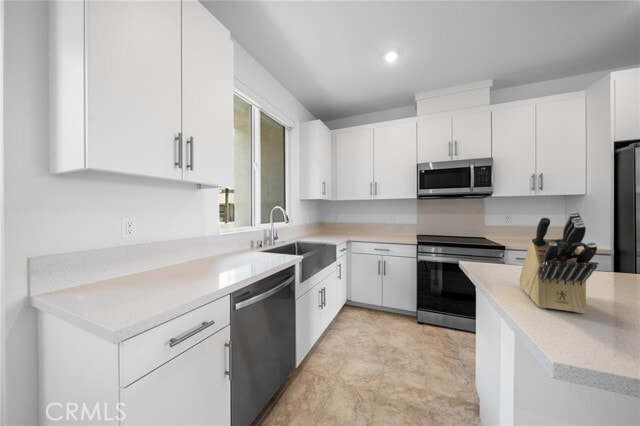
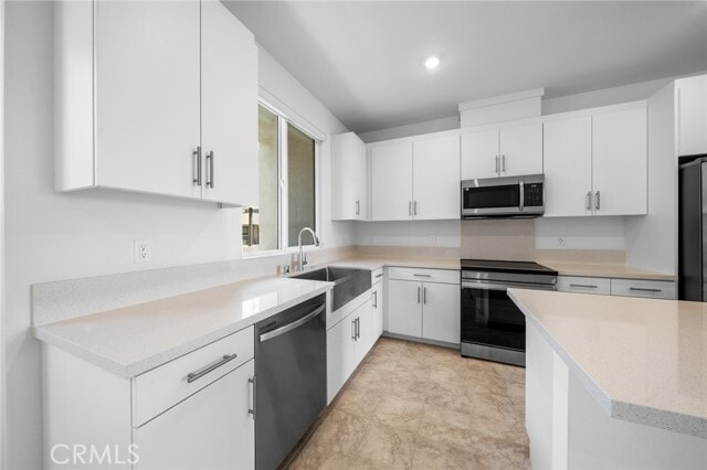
- knife block [518,211,598,314]
